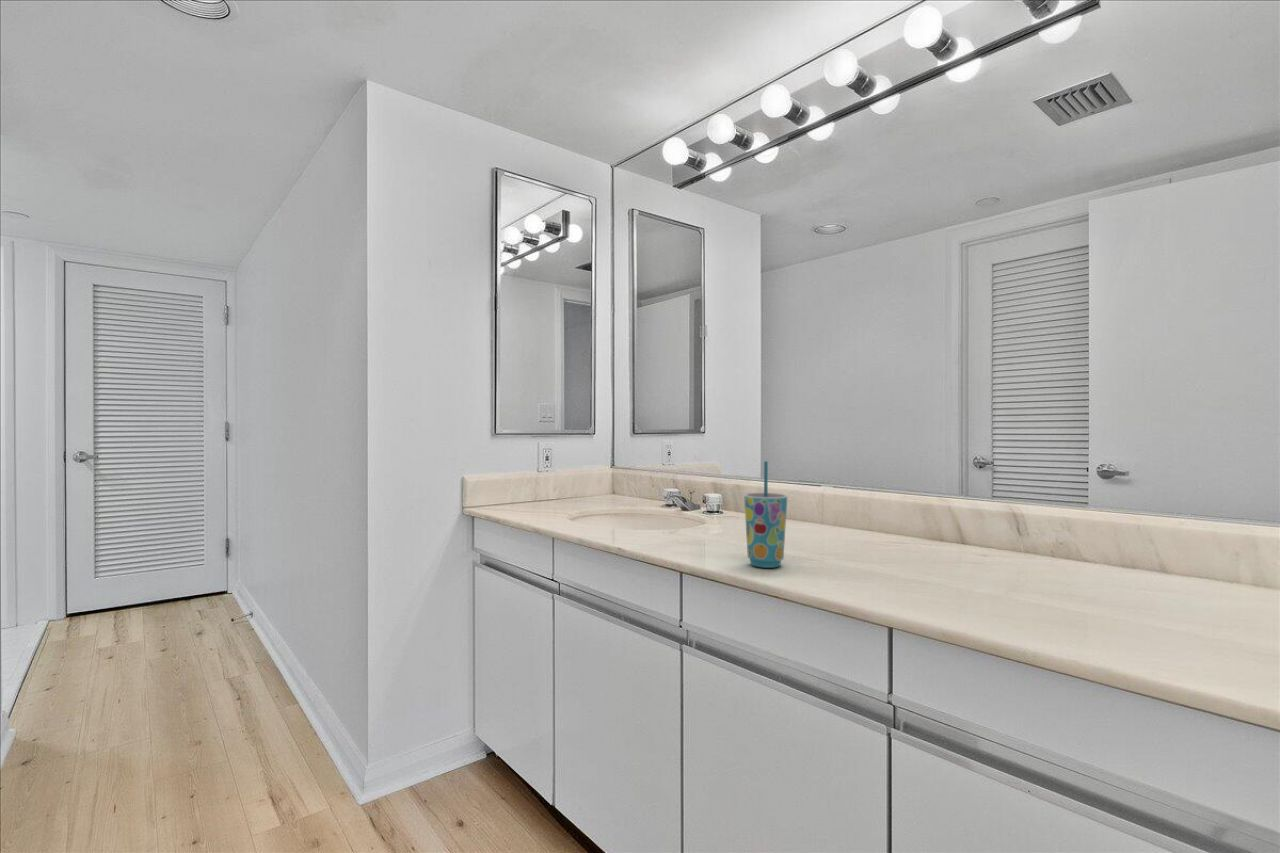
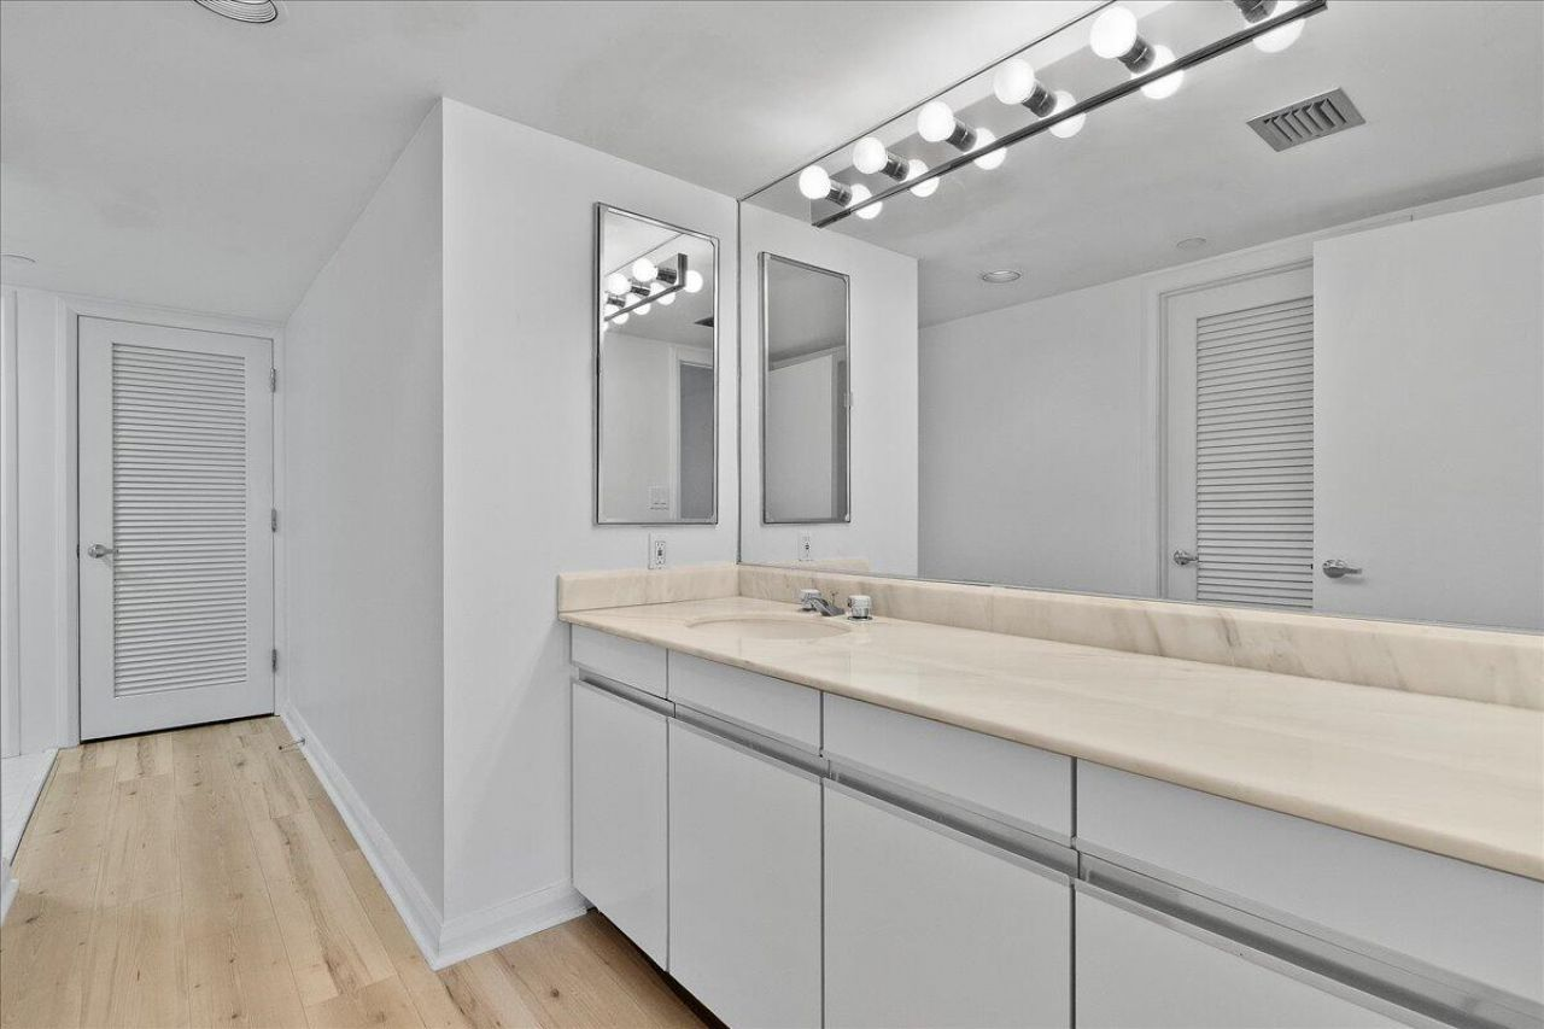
- cup [743,460,788,569]
